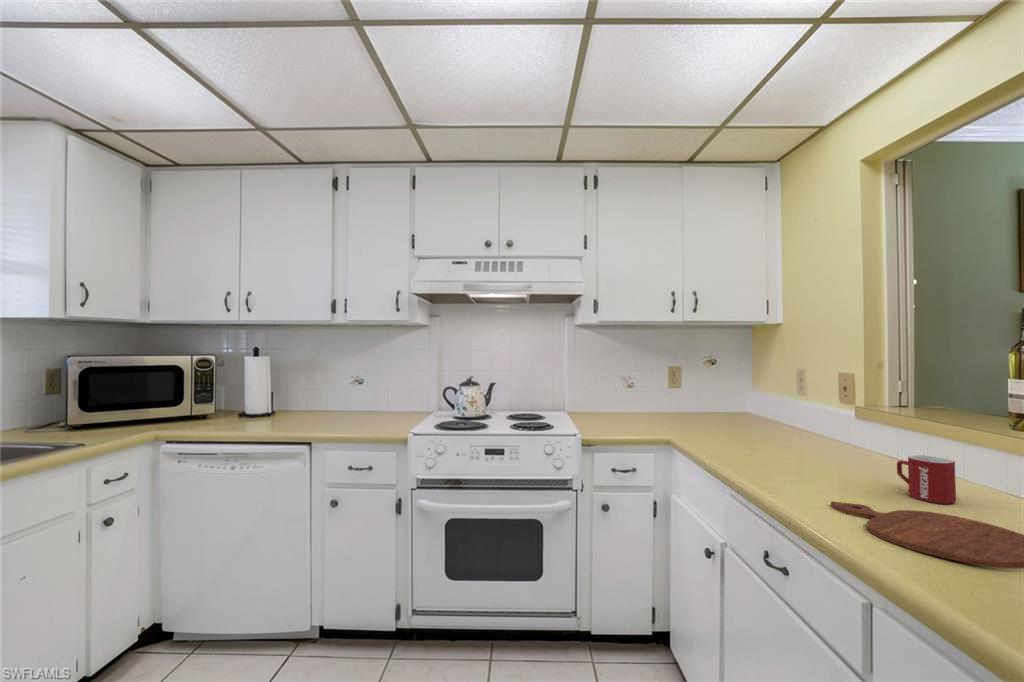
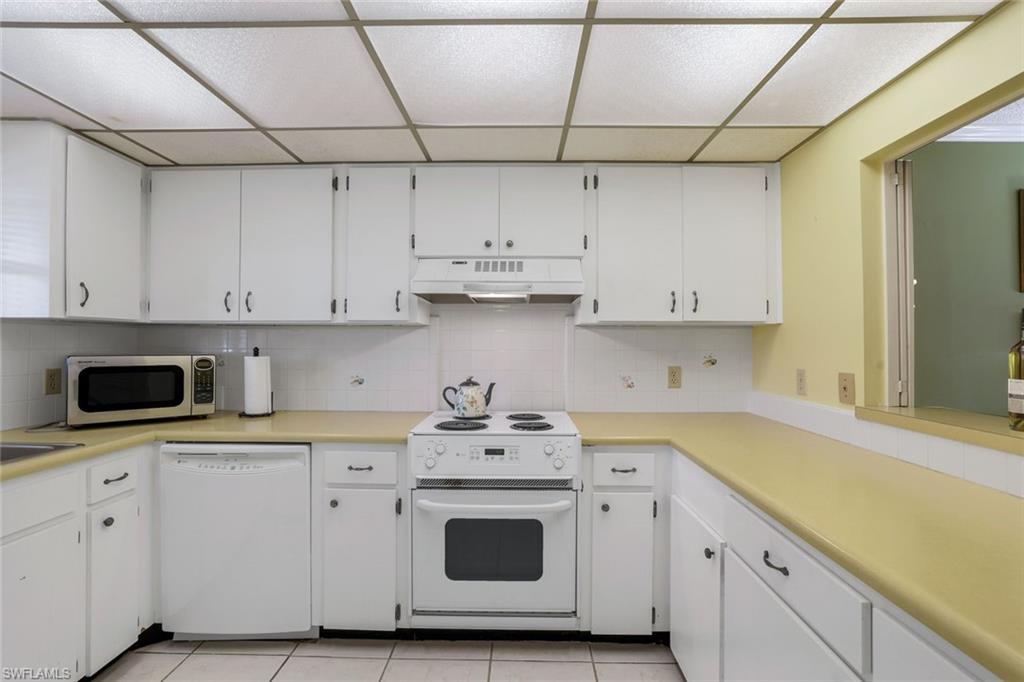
- cutting board [830,500,1024,569]
- mug [896,454,957,505]
